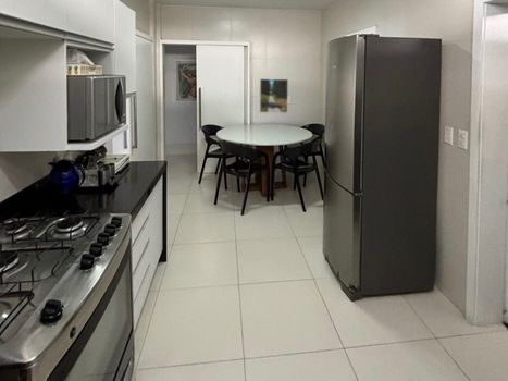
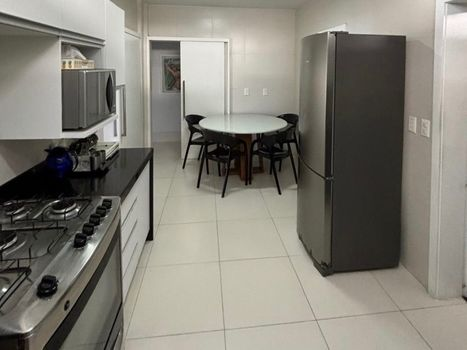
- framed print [259,78,289,114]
